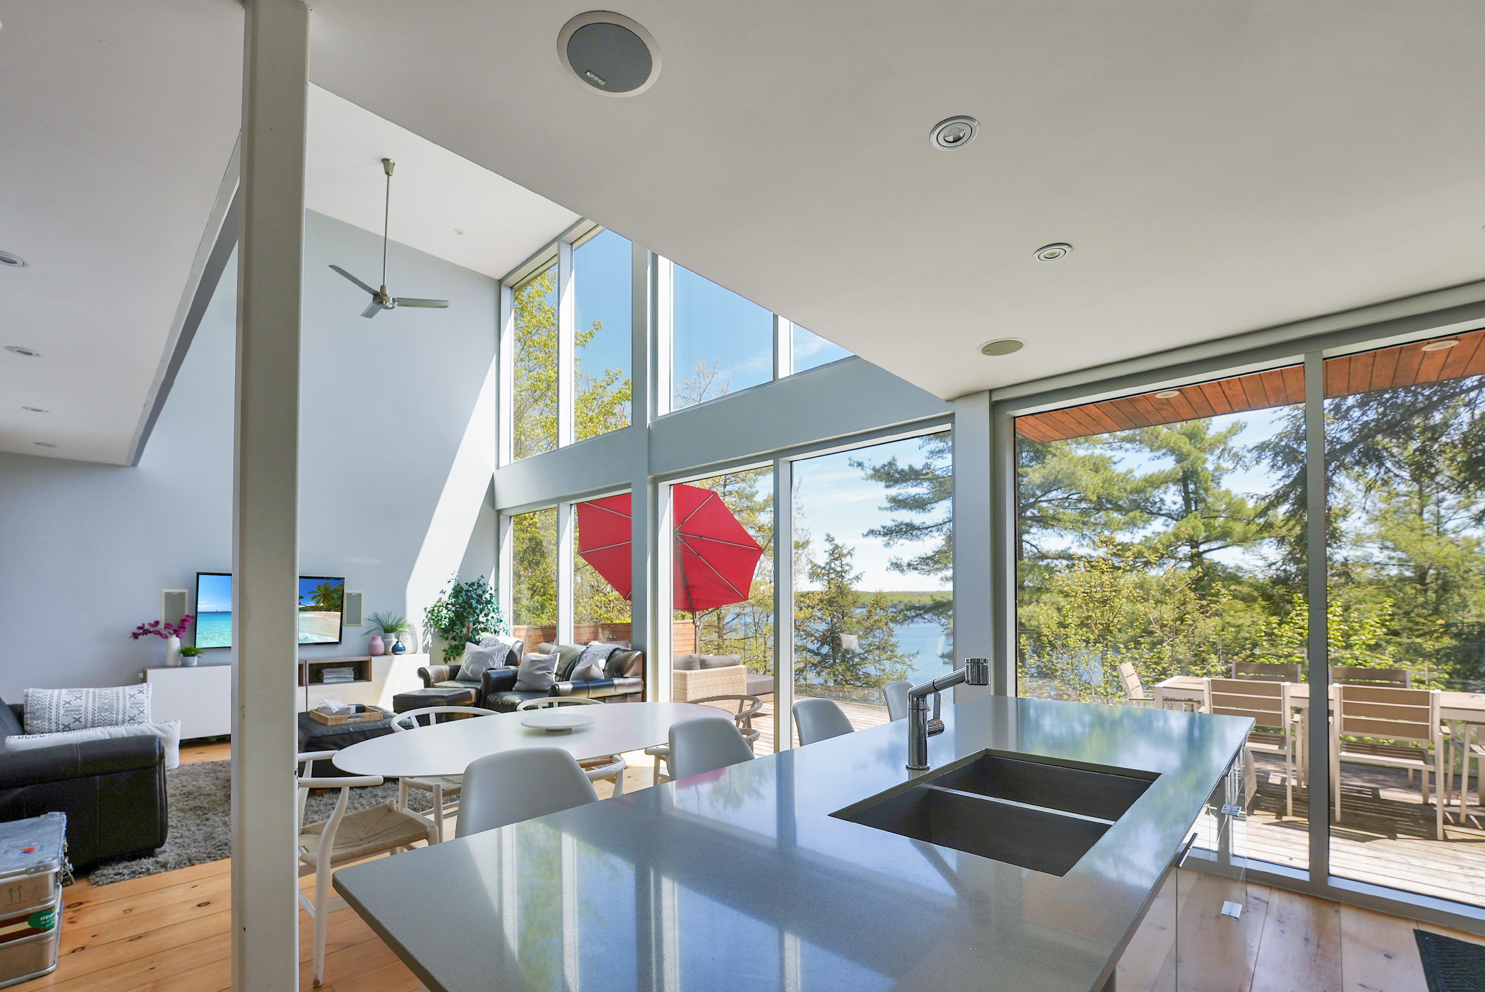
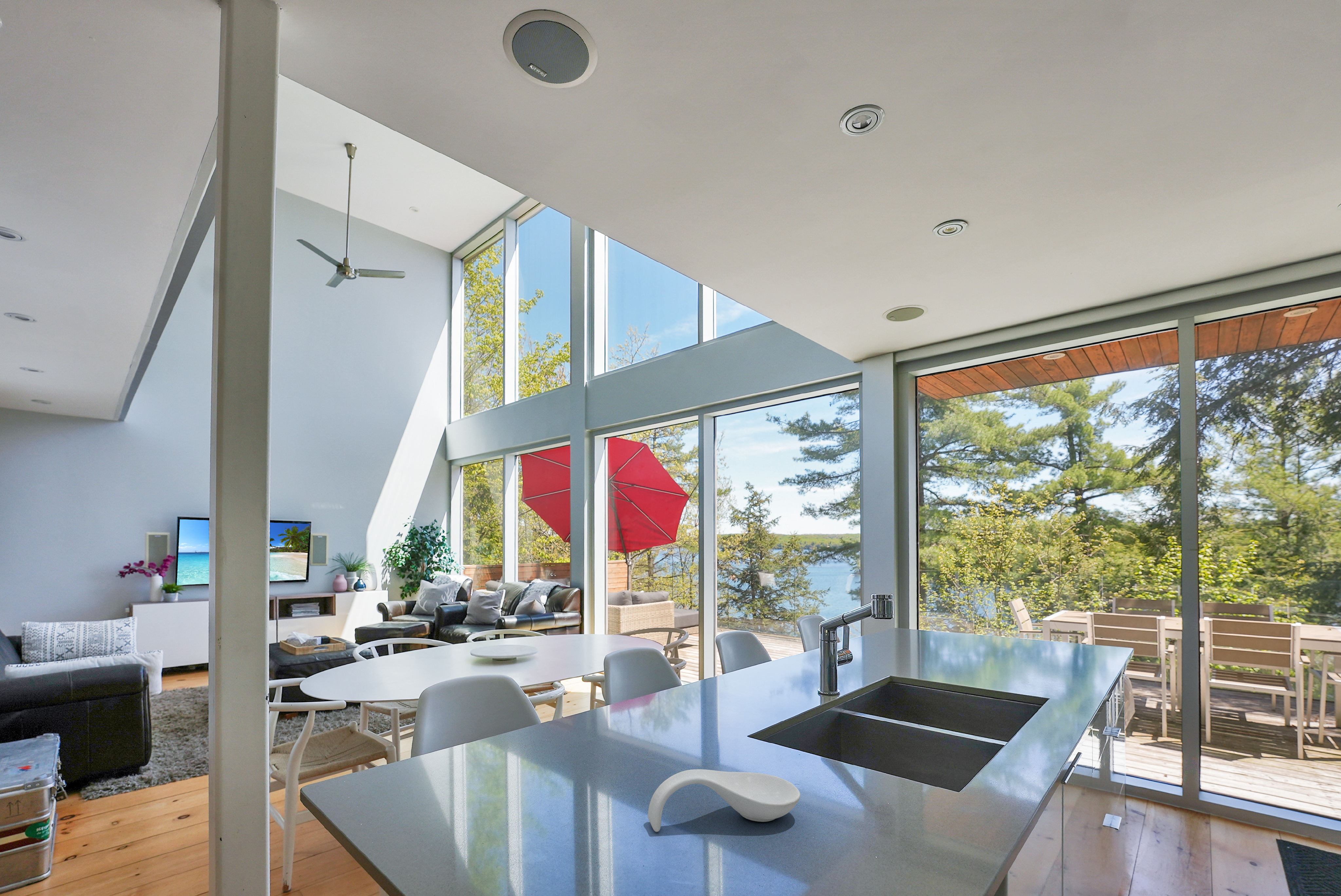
+ spoon rest [648,769,801,832]
